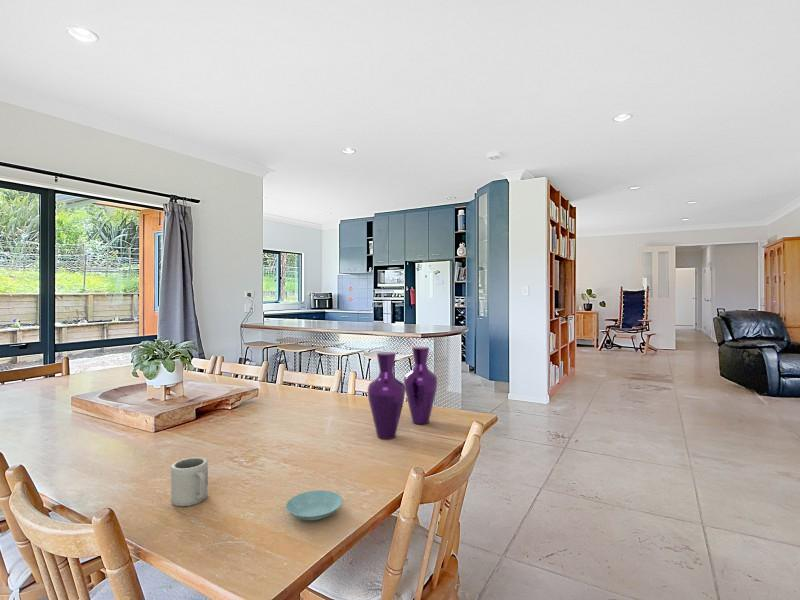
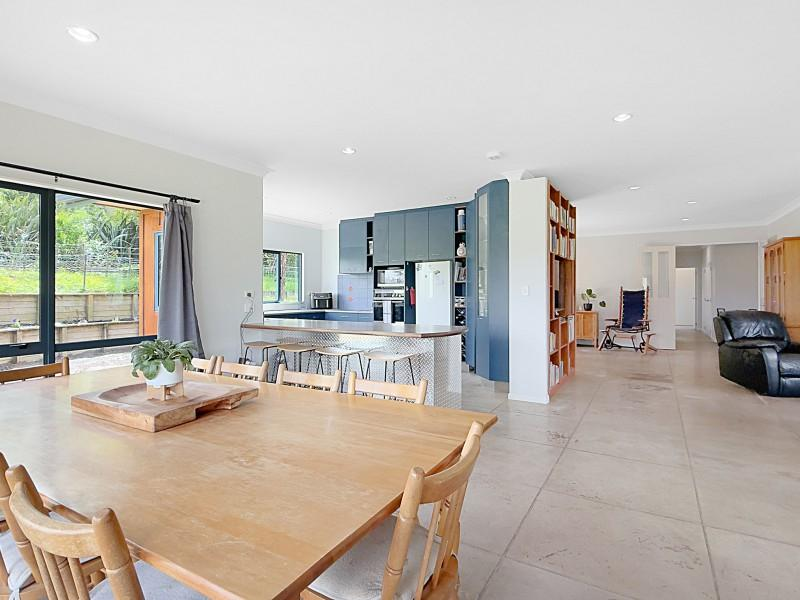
- saucer [285,489,343,521]
- vase [367,346,439,440]
- cup [170,456,209,507]
